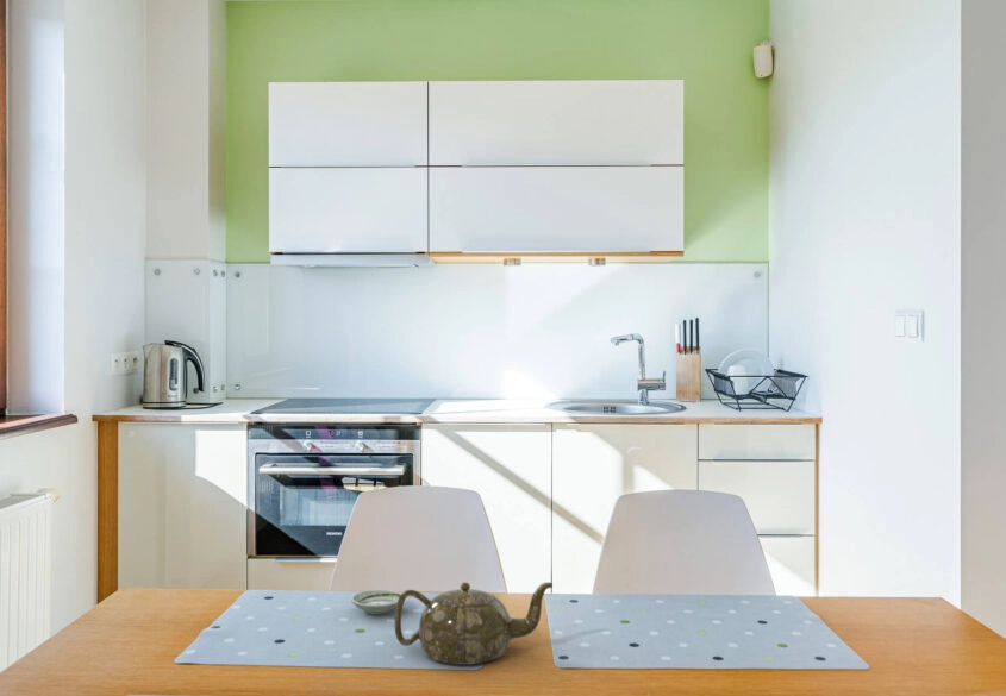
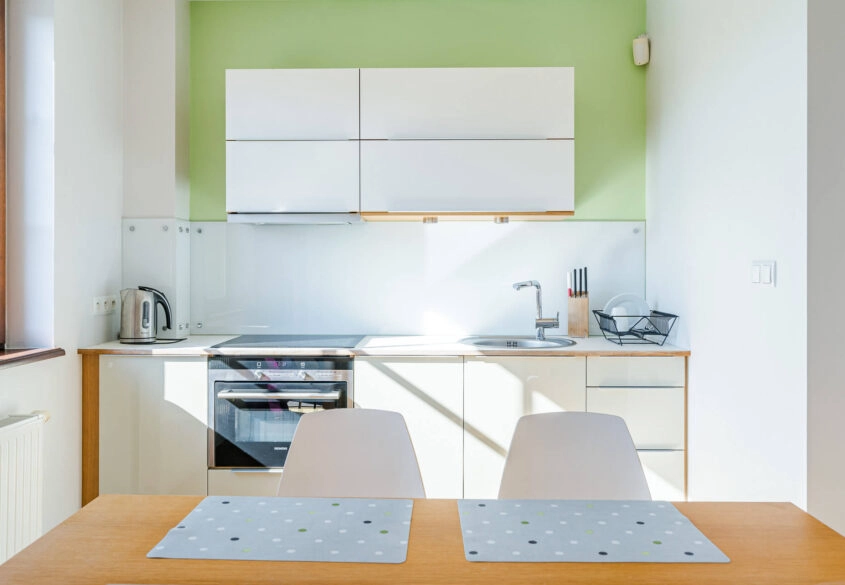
- saucer [350,589,402,615]
- teapot [394,582,554,665]
